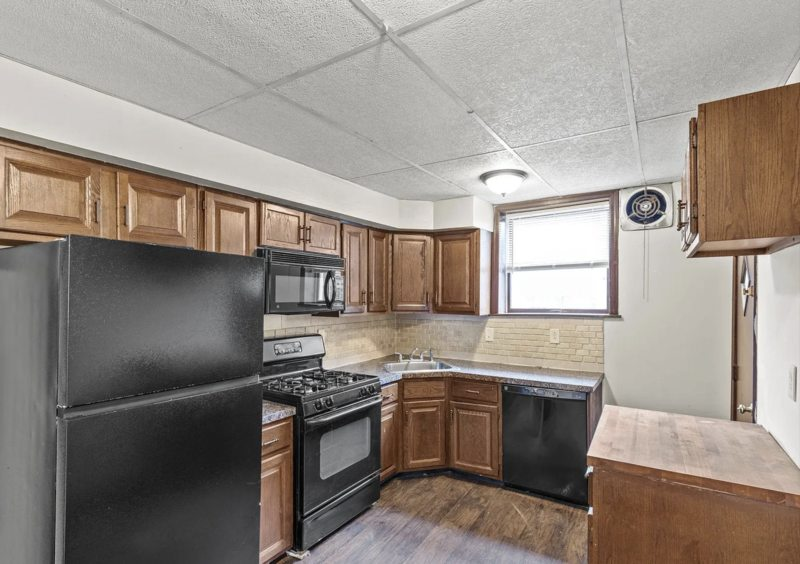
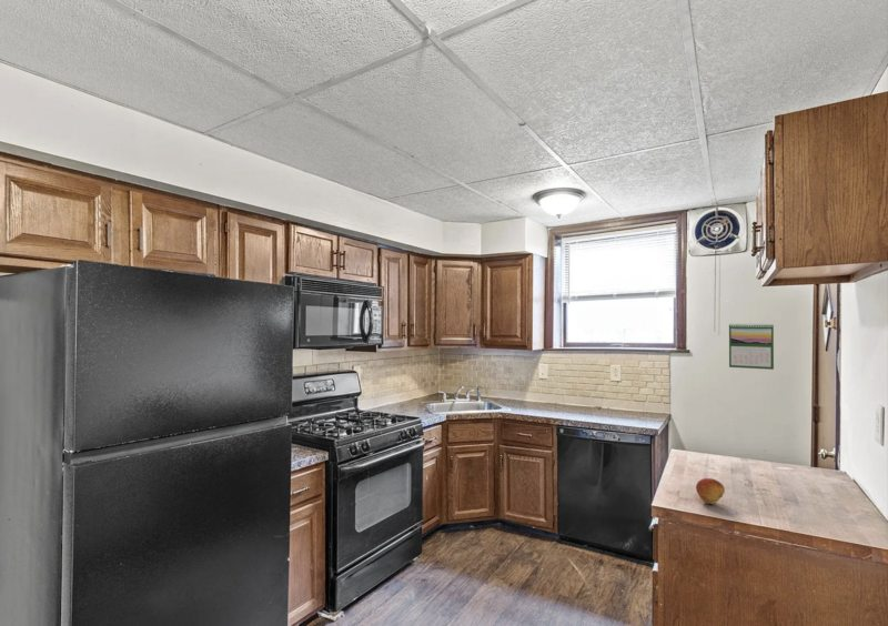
+ fruit [695,477,726,505]
+ calendar [728,322,775,371]
